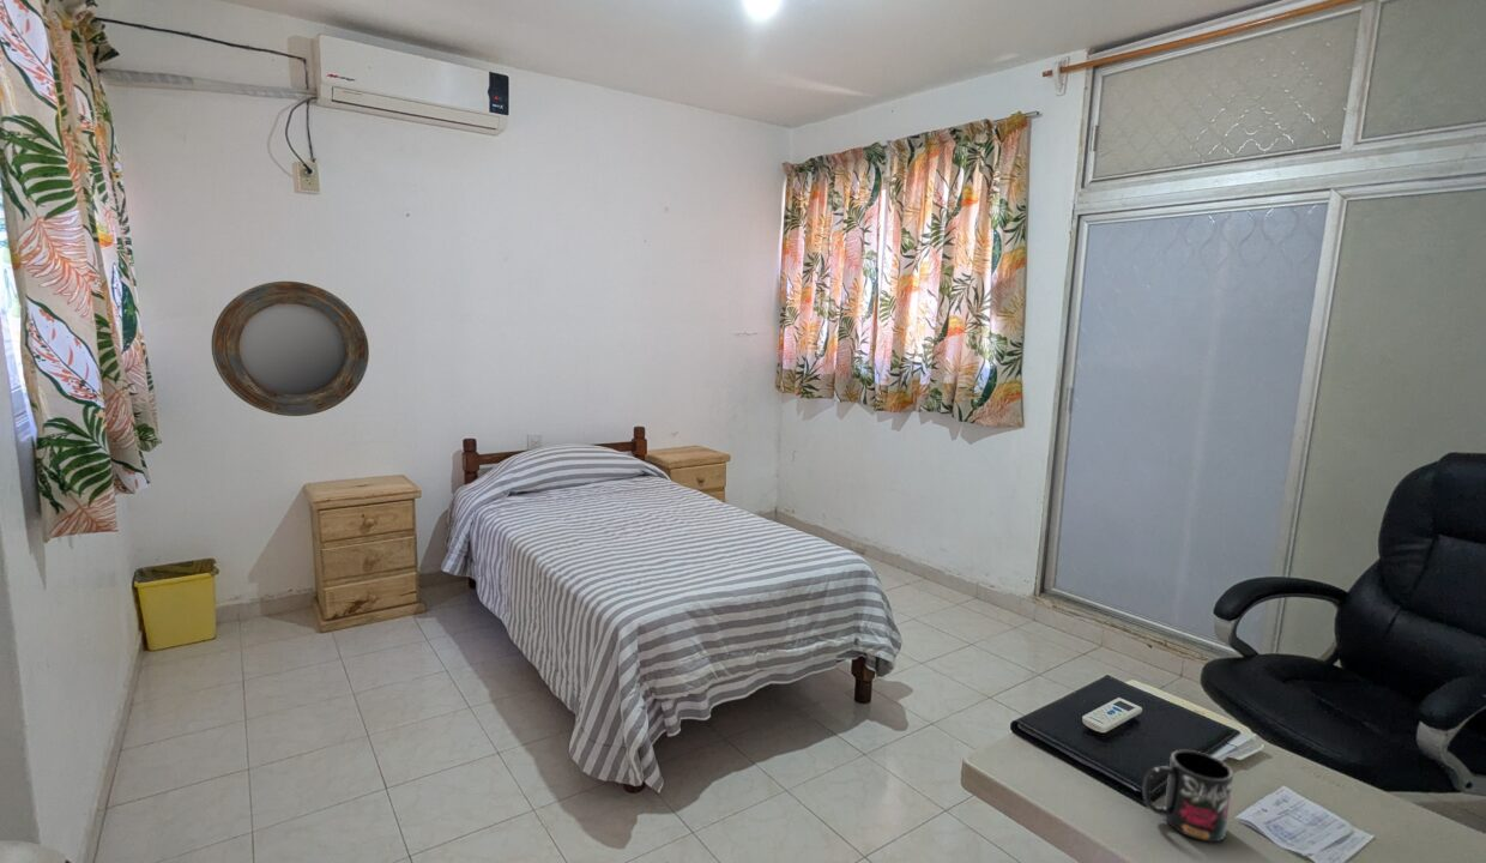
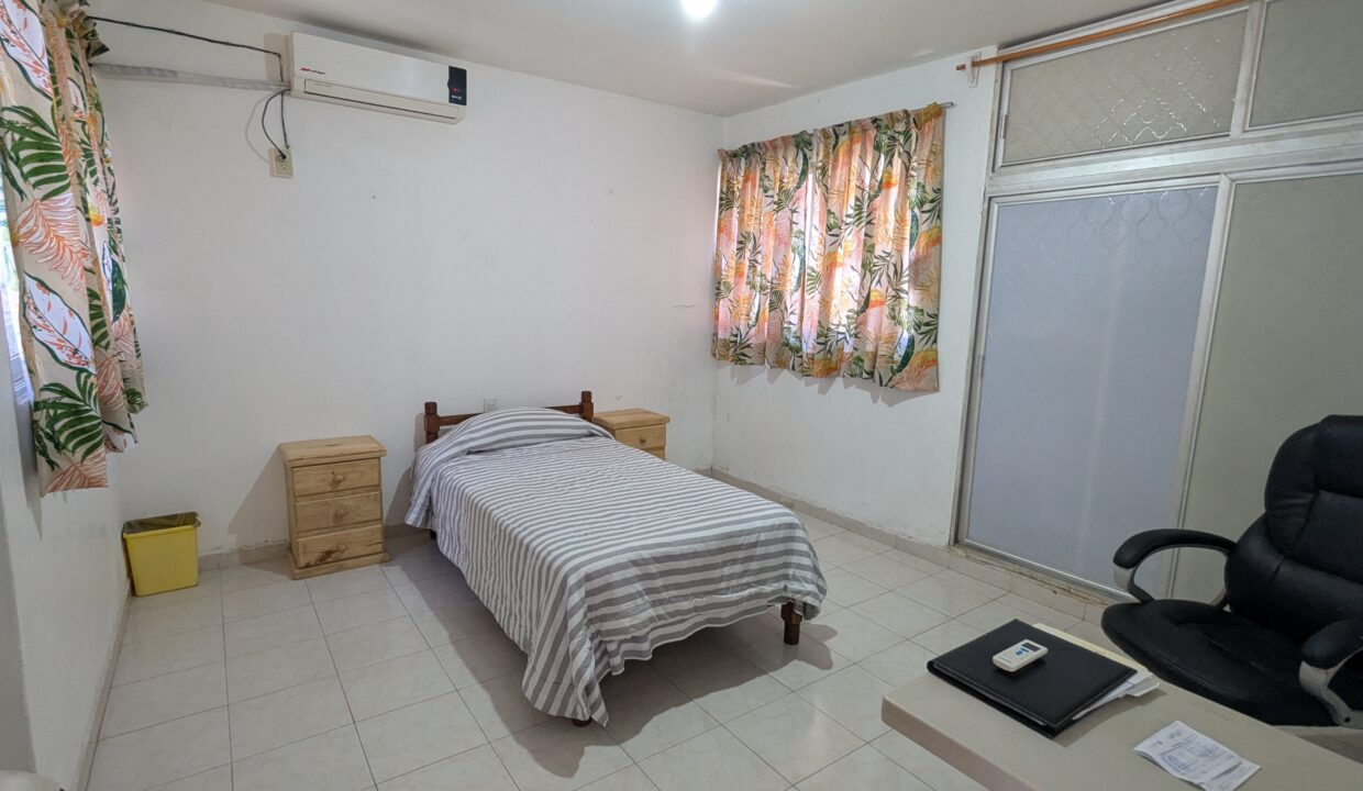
- mug [1142,749,1234,843]
- home mirror [210,280,370,417]
